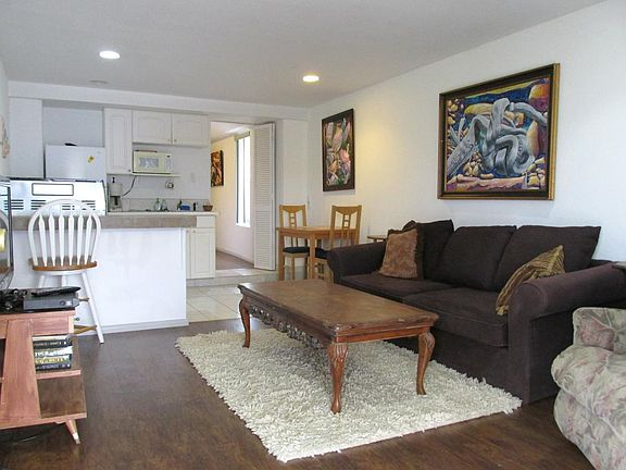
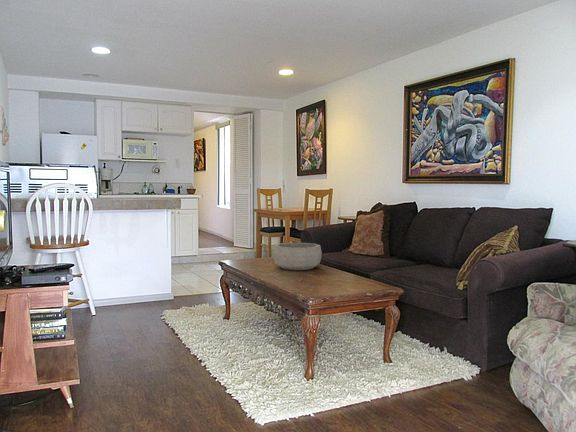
+ decorative bowl [272,242,323,271]
